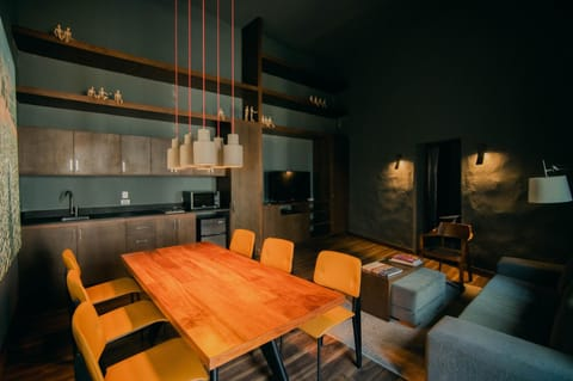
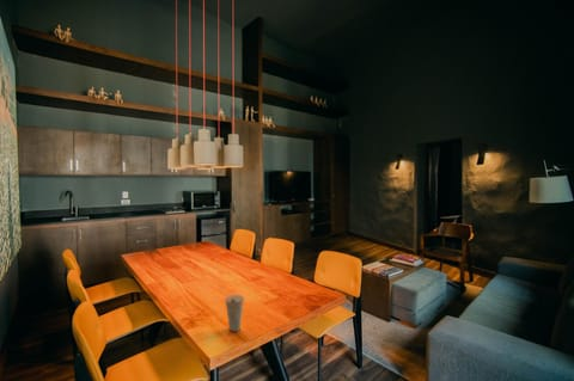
+ cup [224,294,245,333]
